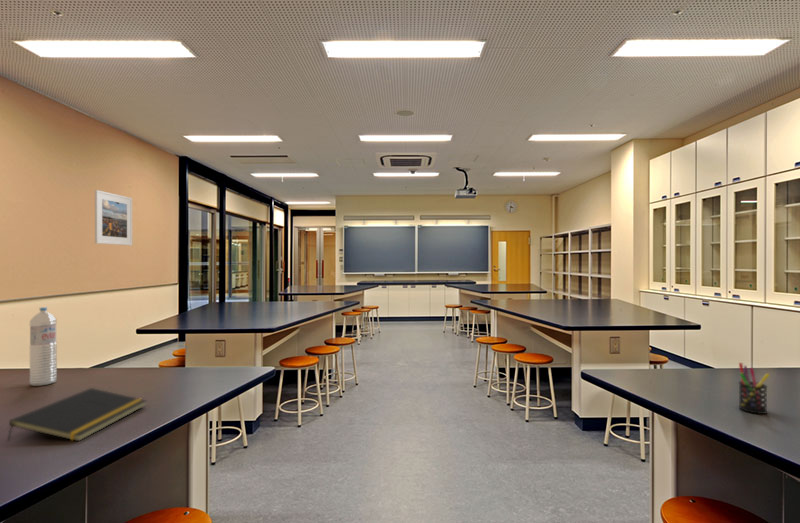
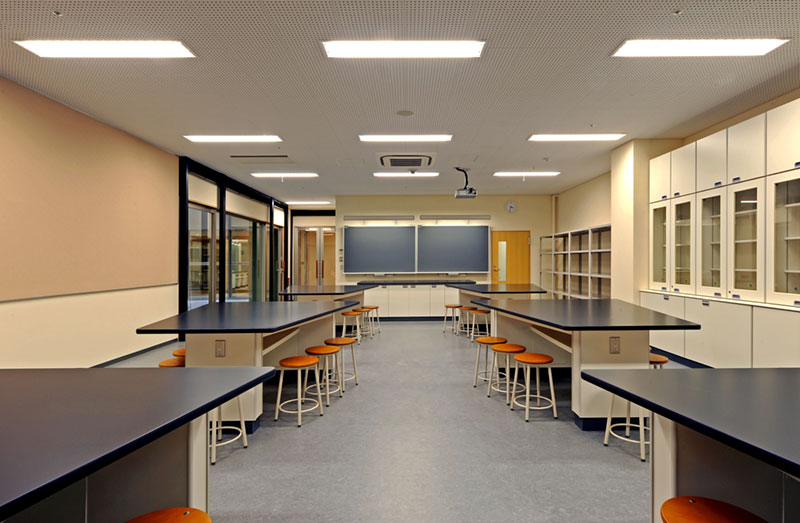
- notepad [6,387,148,442]
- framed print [94,189,133,246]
- pen holder [738,362,771,415]
- water bottle [29,306,58,387]
